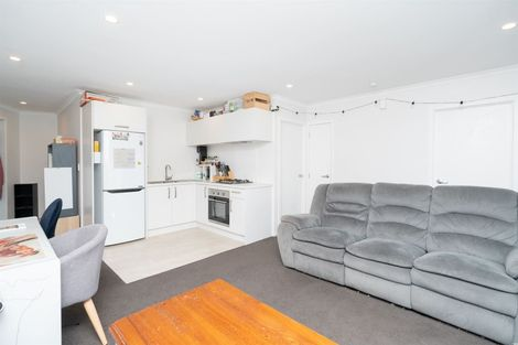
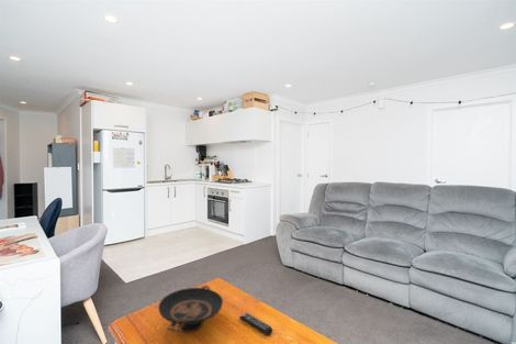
+ decorative bowl [157,285,224,334]
+ remote control [238,312,273,336]
